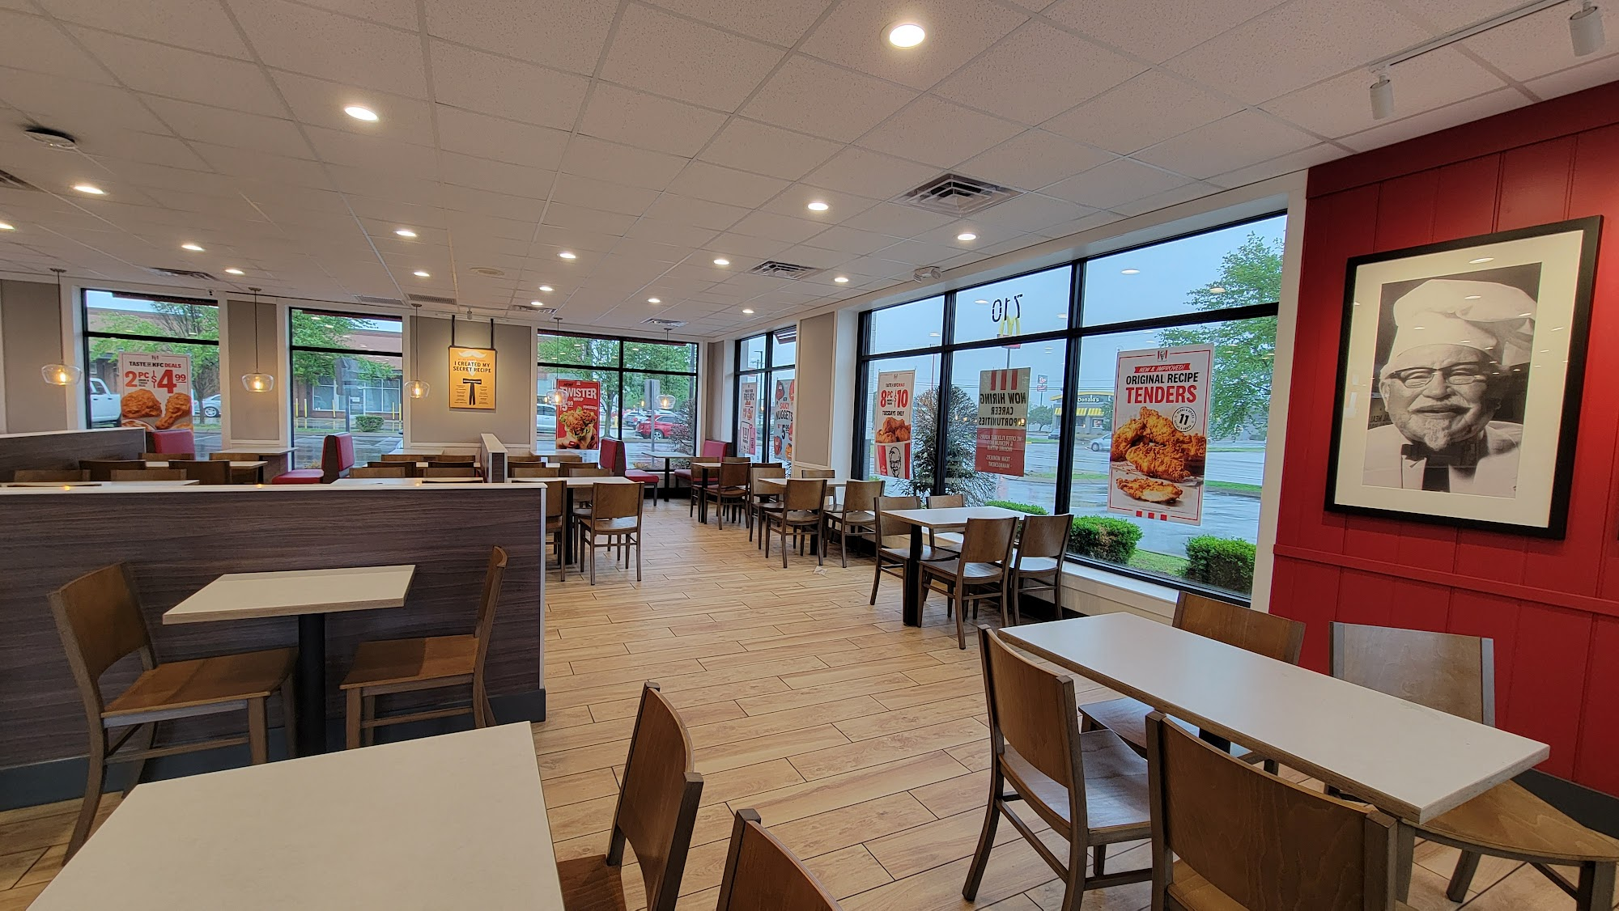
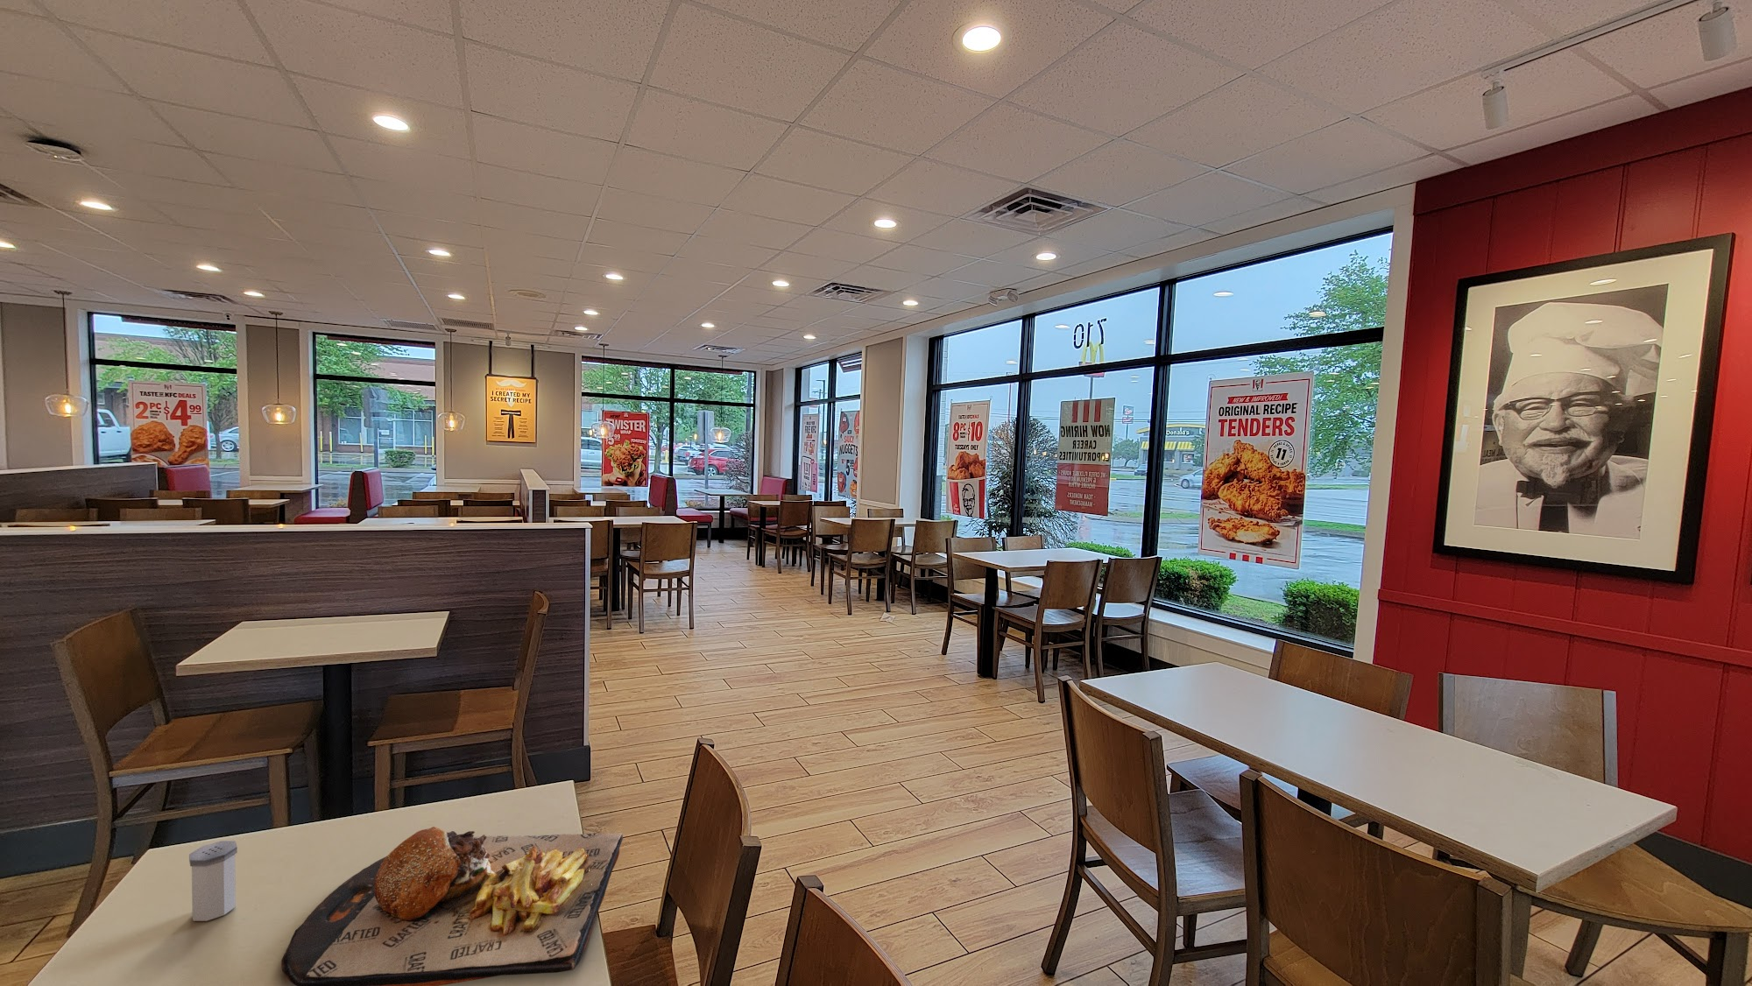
+ salt shaker [189,839,238,922]
+ food tray [280,826,623,986]
